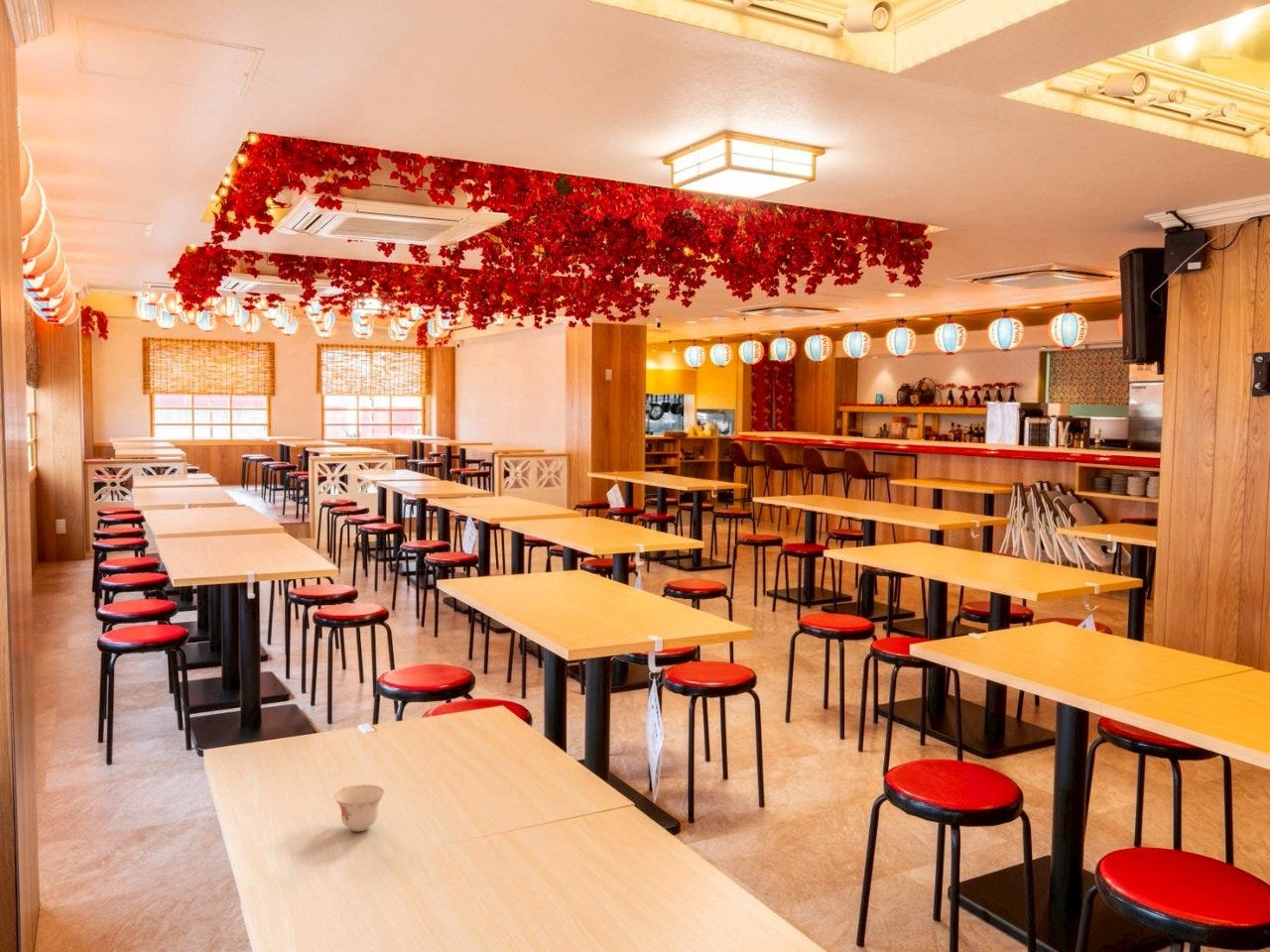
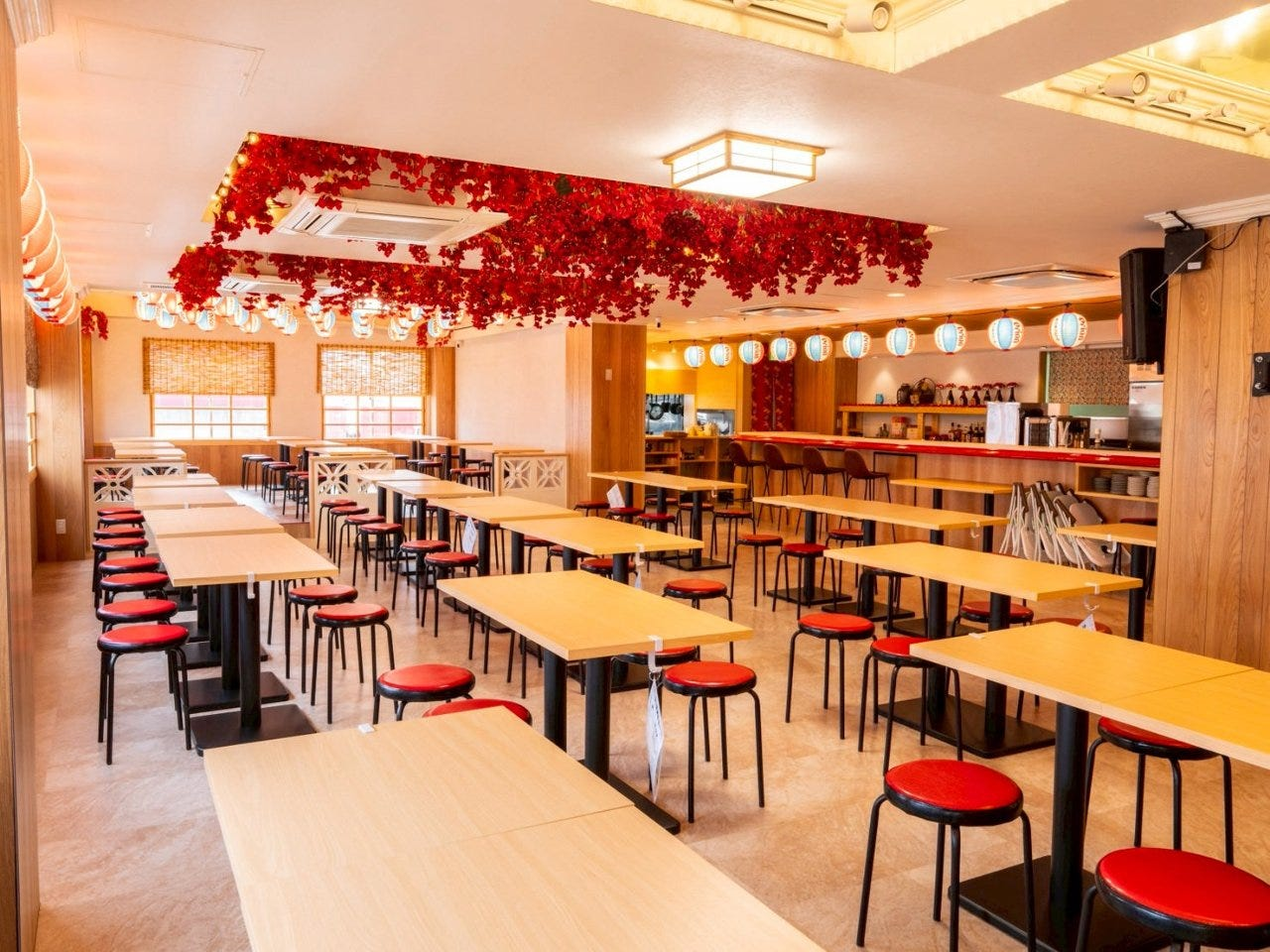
- teacup [333,784,385,832]
